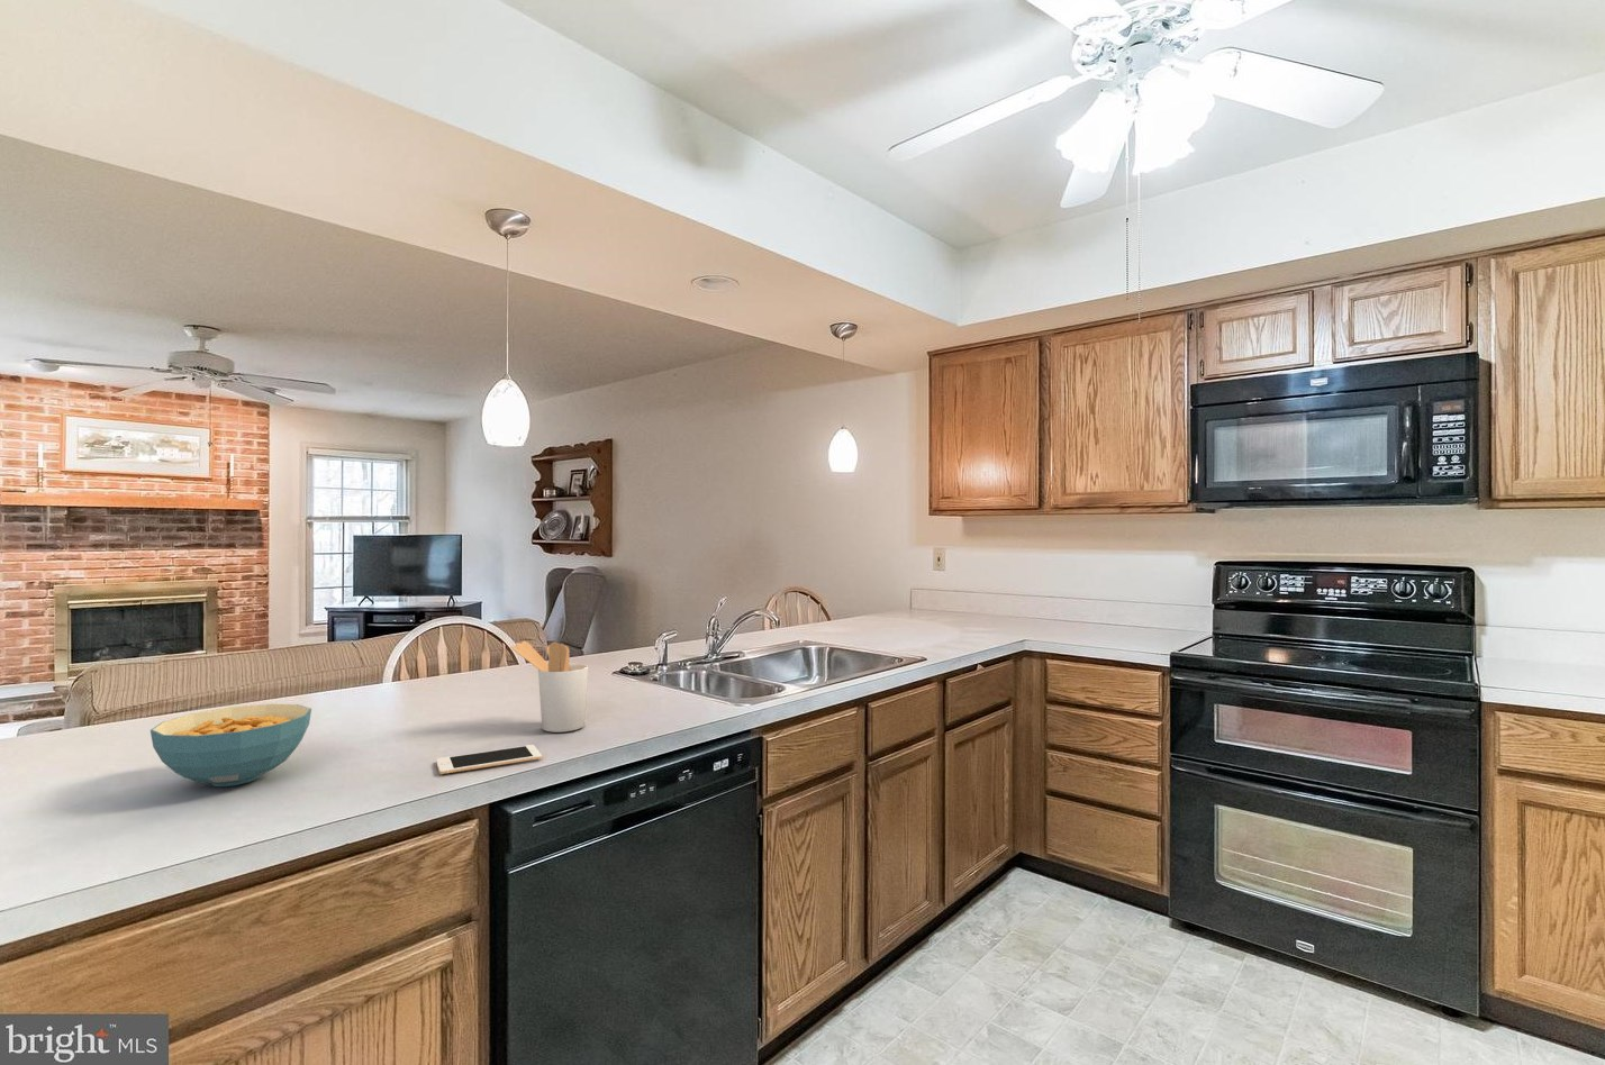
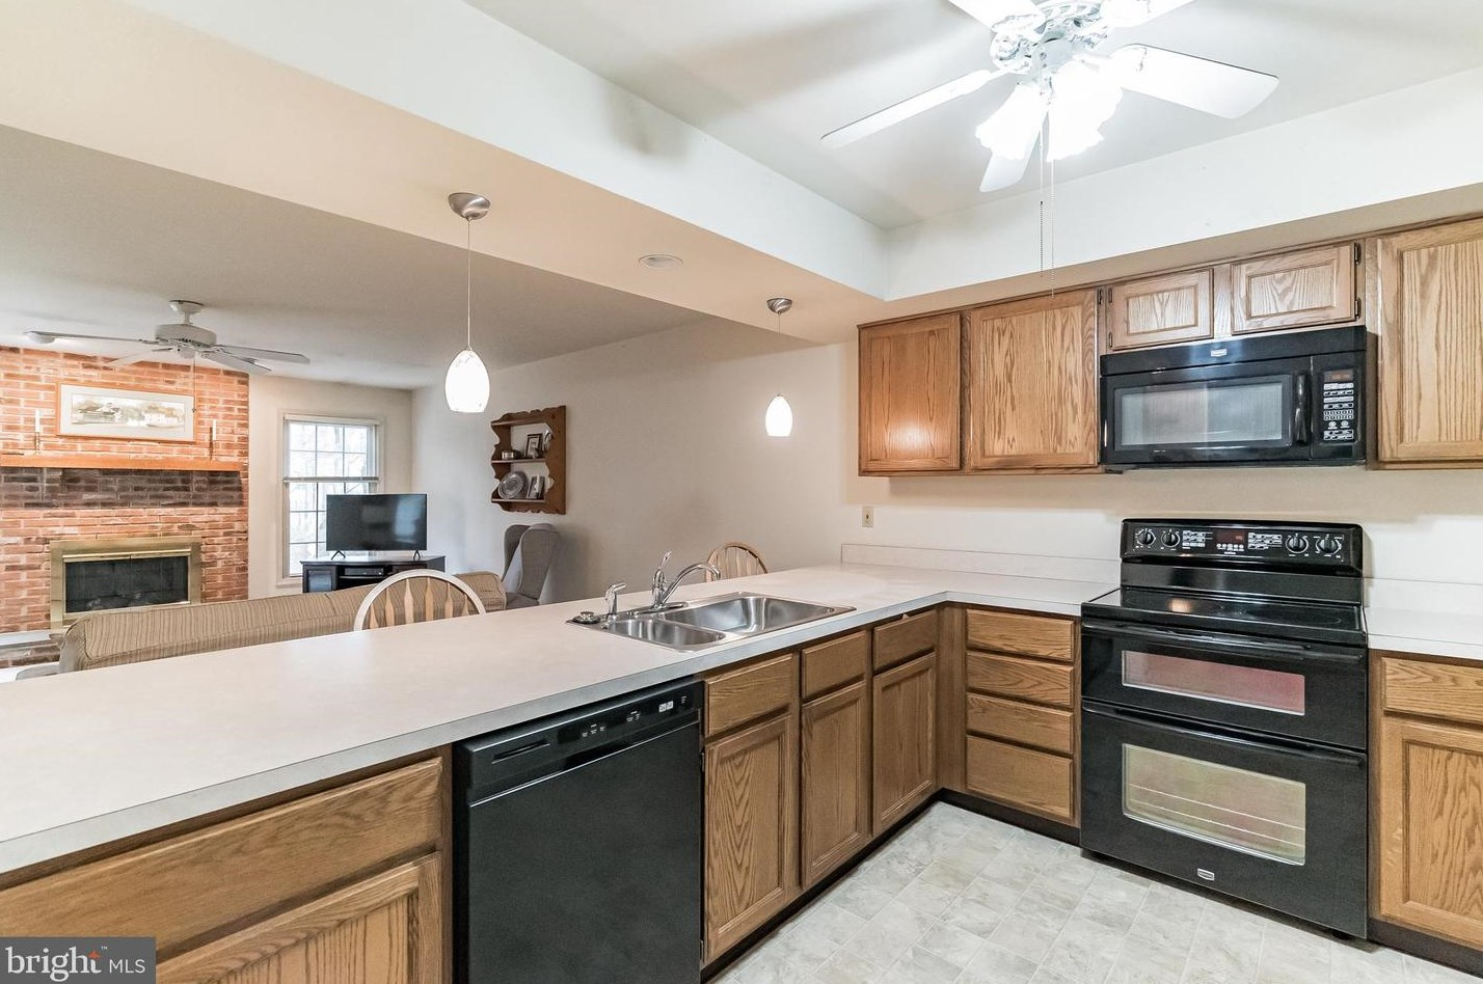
- utensil holder [510,641,588,733]
- cell phone [435,744,543,775]
- cereal bowl [150,704,313,788]
